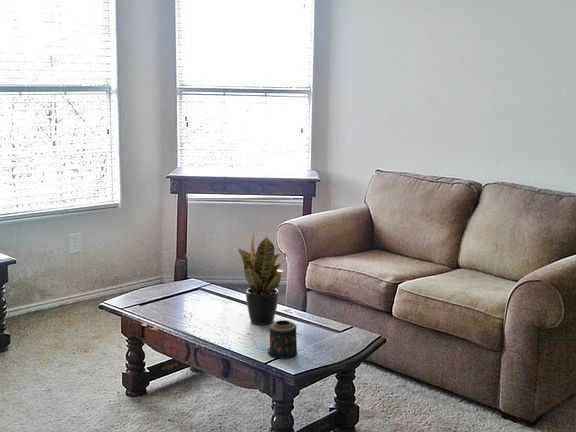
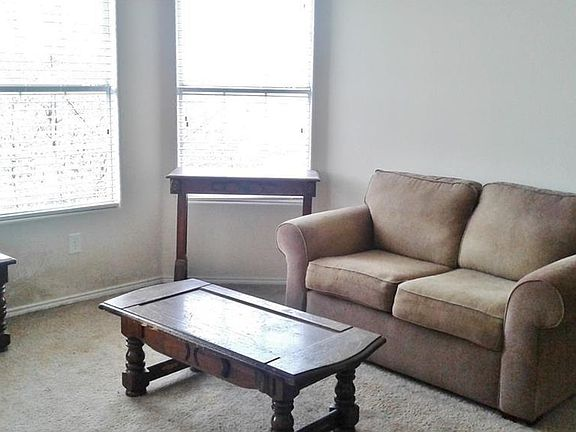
- potted plant [237,234,288,326]
- candle [266,319,298,360]
